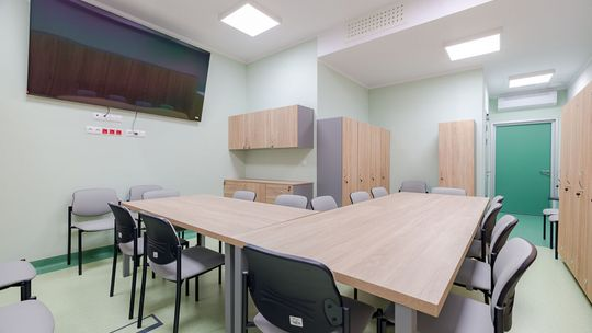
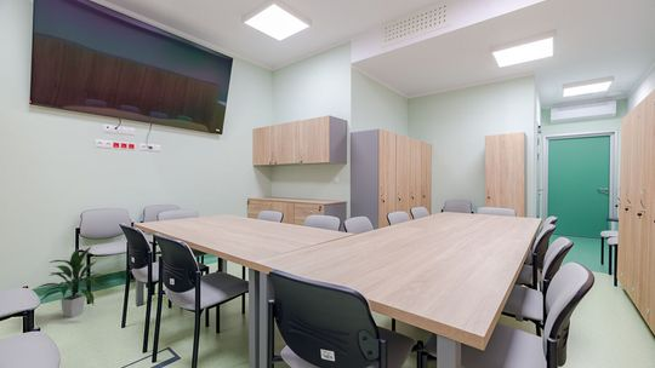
+ indoor plant [33,246,103,318]
